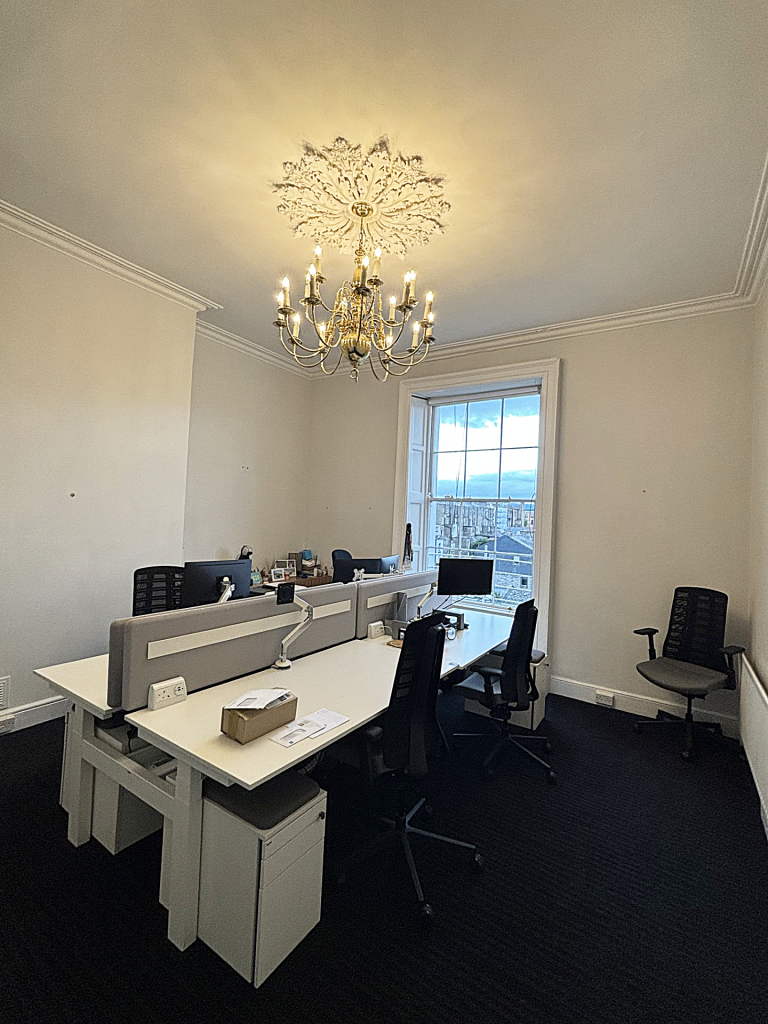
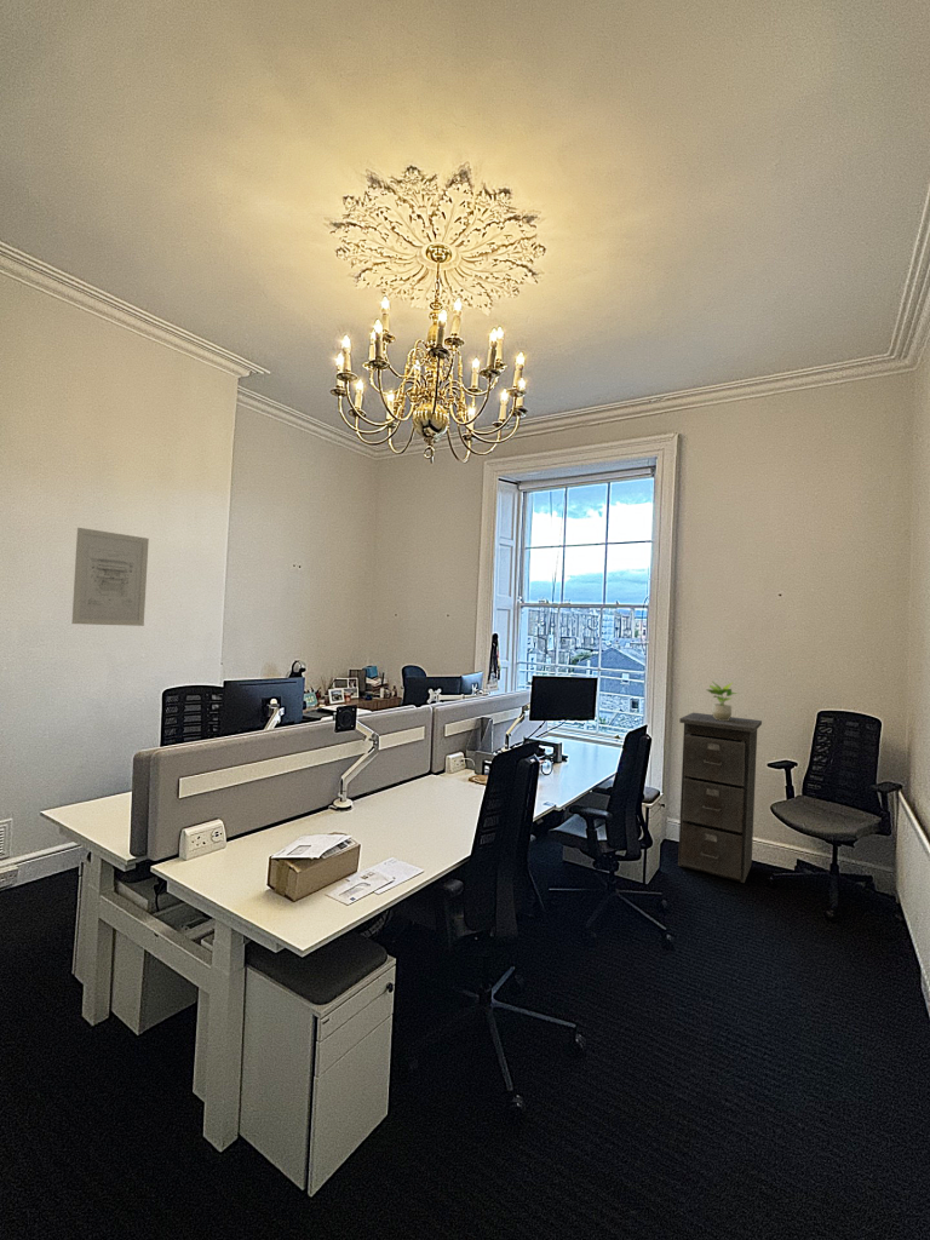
+ wall art [70,527,150,627]
+ filing cabinet [677,711,763,884]
+ potted plant [705,682,739,721]
